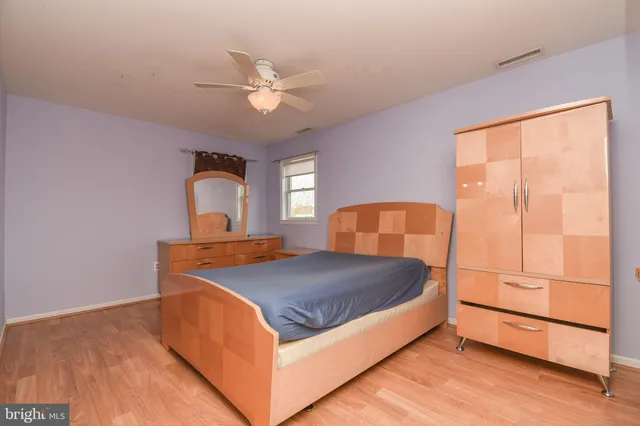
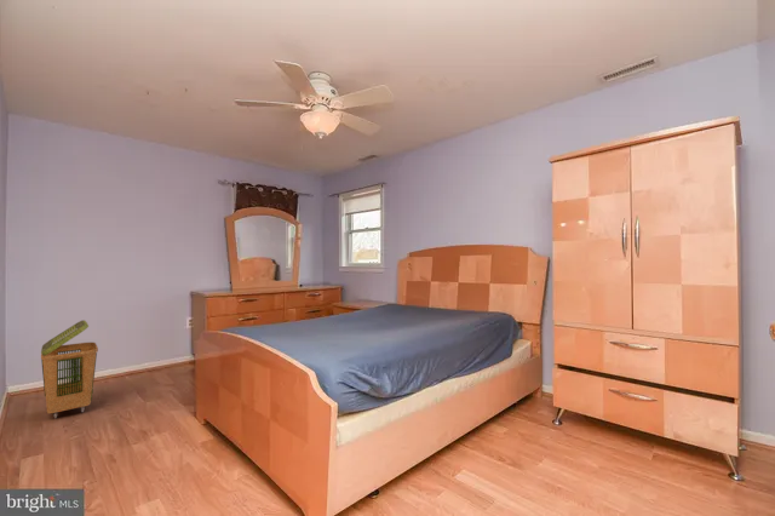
+ laundry basket [40,319,99,419]
